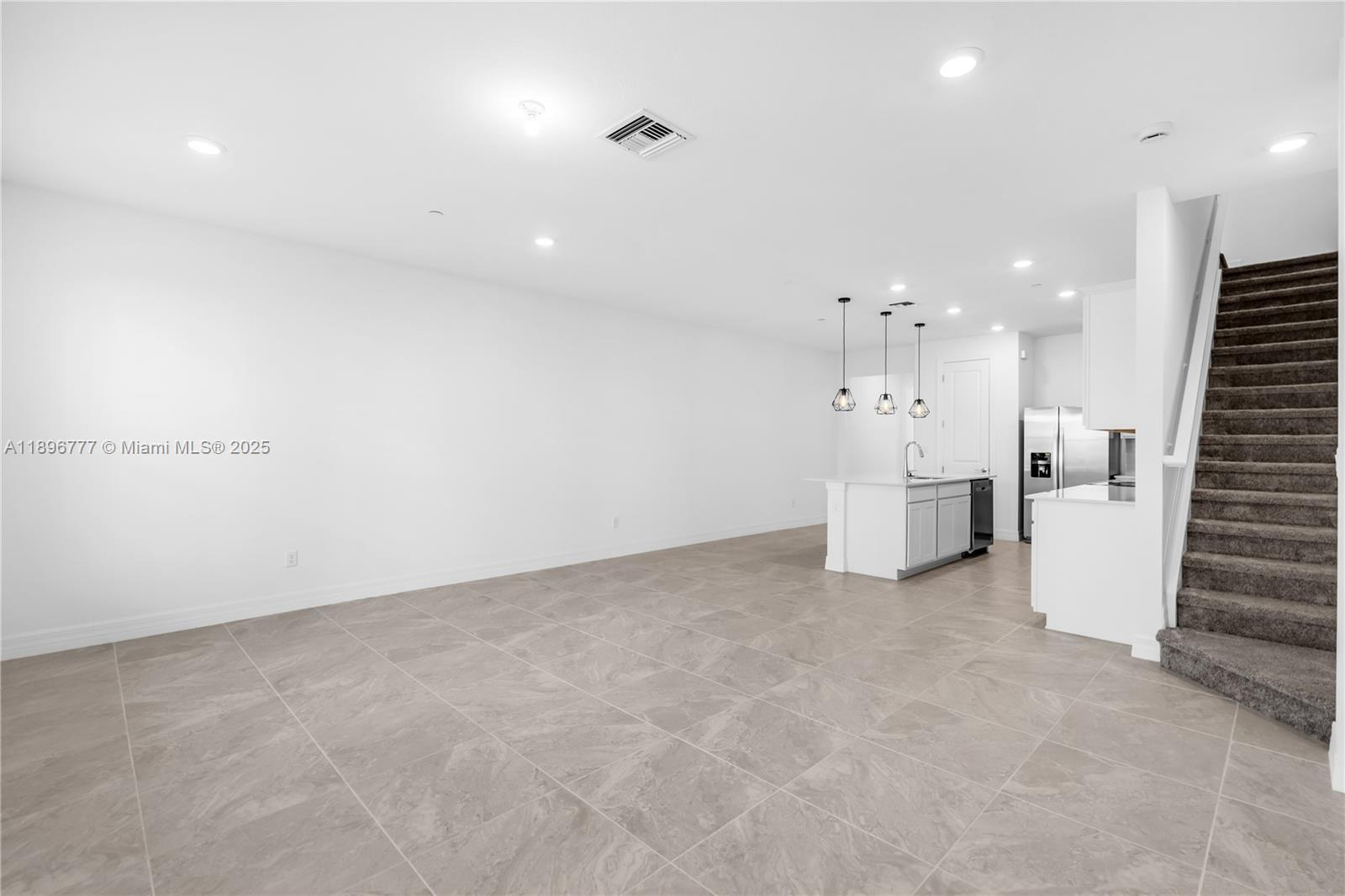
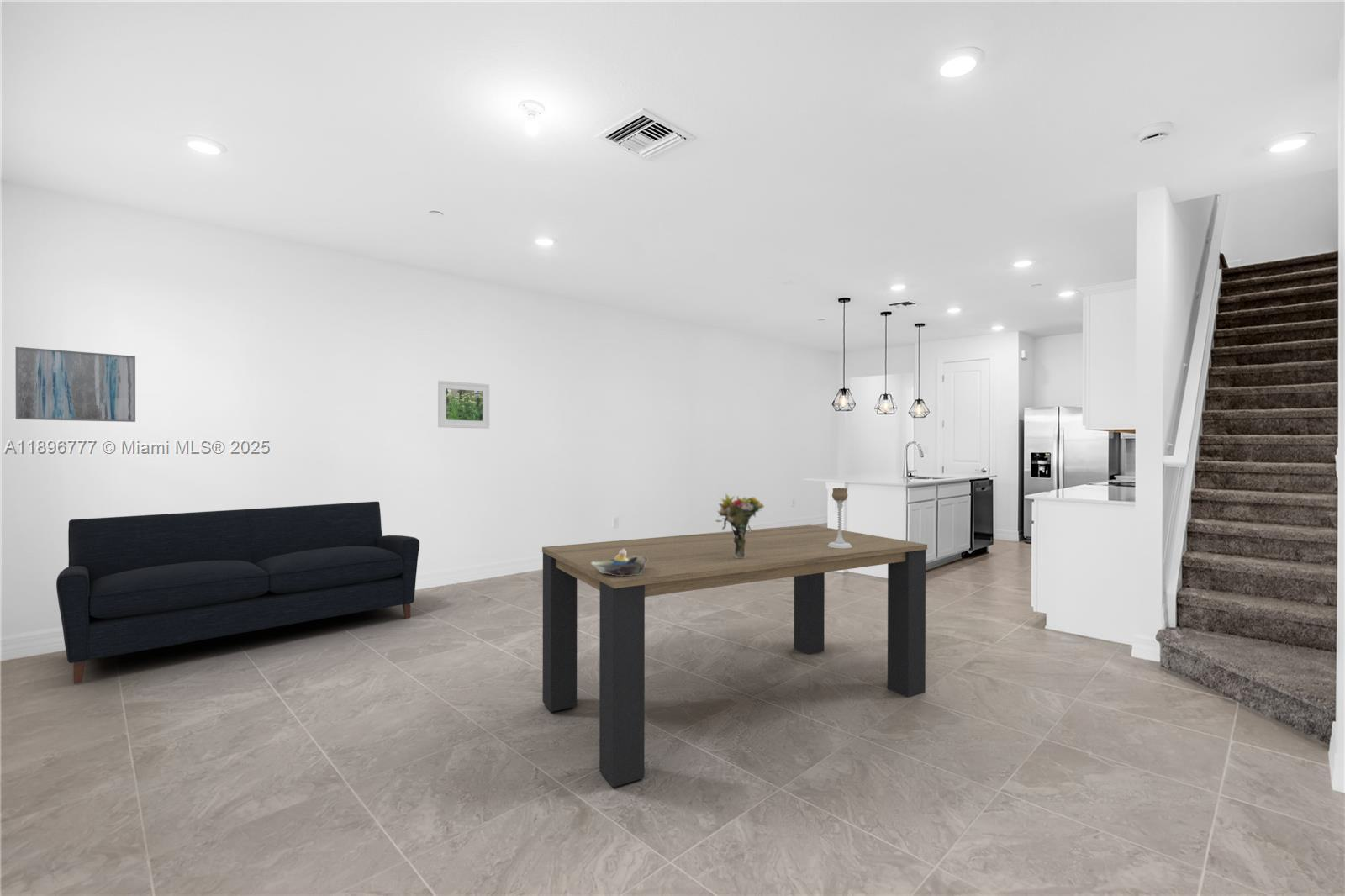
+ dining table [541,524,928,788]
+ decorative bowl [591,549,648,577]
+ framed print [437,380,490,430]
+ bouquet [714,493,765,558]
+ wall art [14,346,136,423]
+ candle holder [828,488,852,549]
+ sofa [55,501,420,684]
